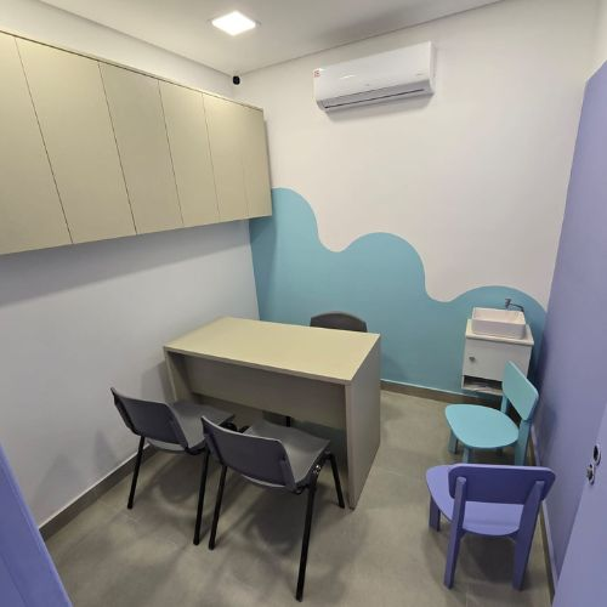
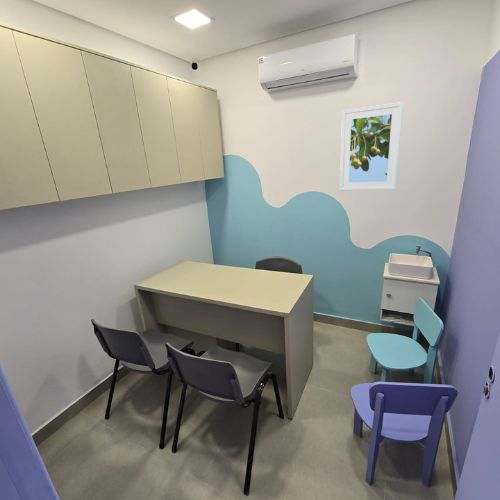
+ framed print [339,101,405,192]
